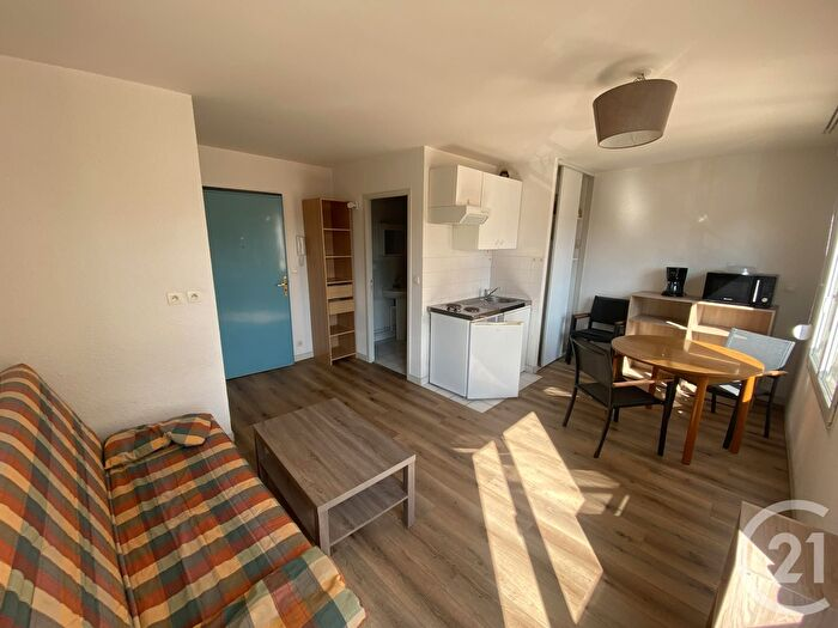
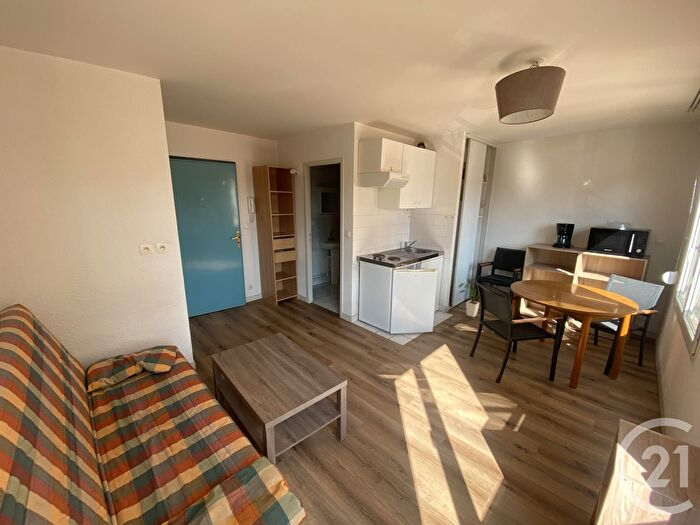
+ house plant [457,278,480,318]
